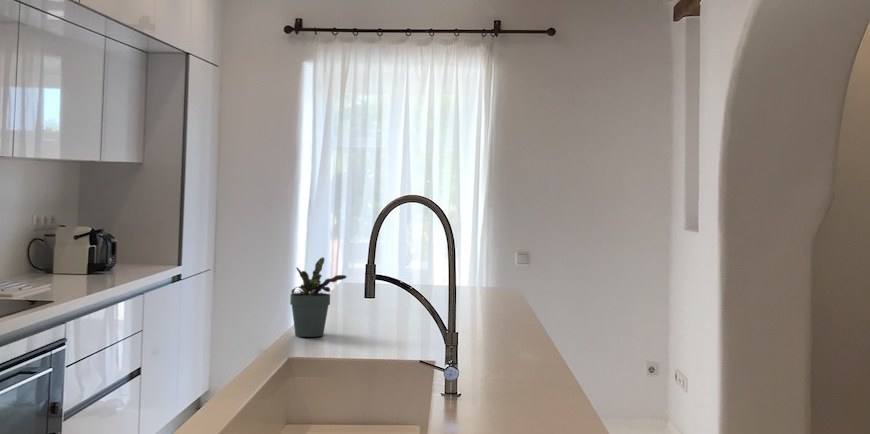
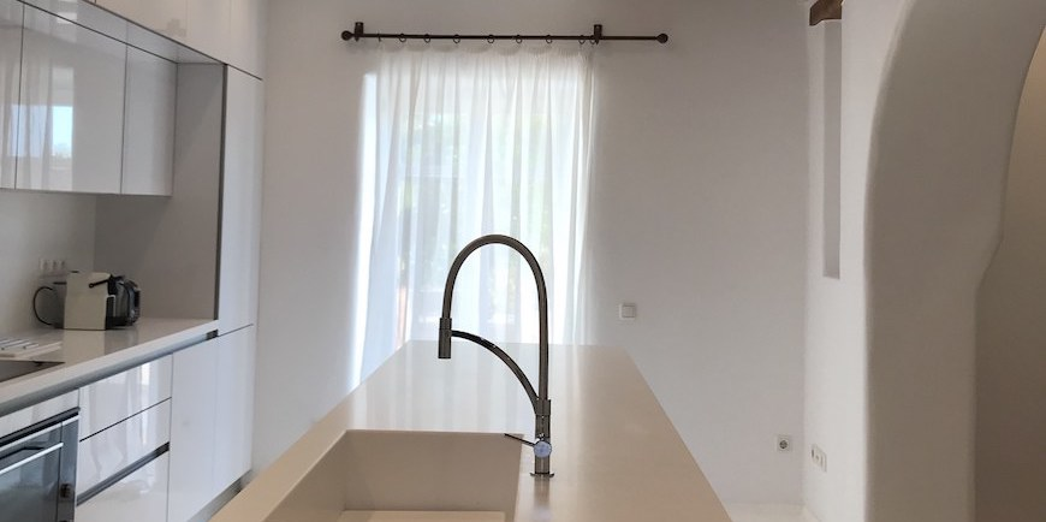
- potted plant [289,256,348,338]
